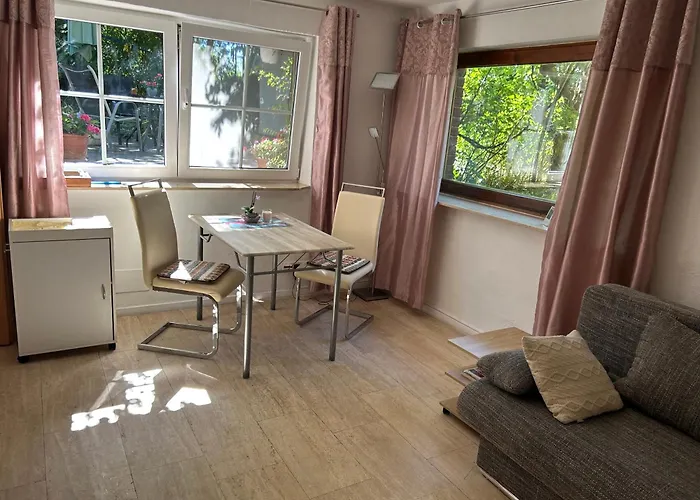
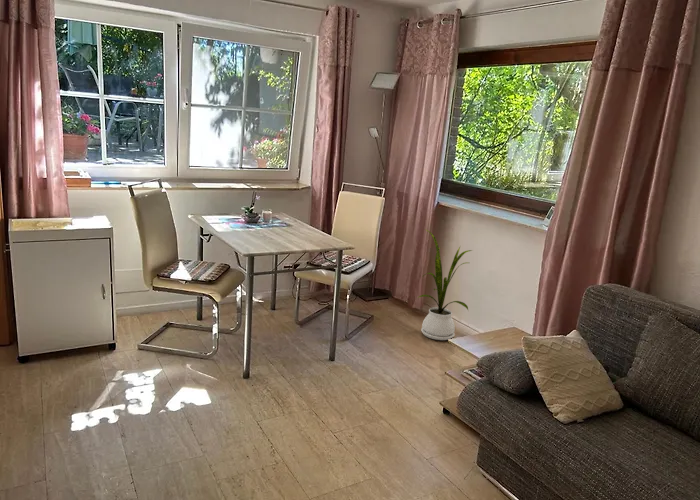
+ house plant [417,228,473,341]
